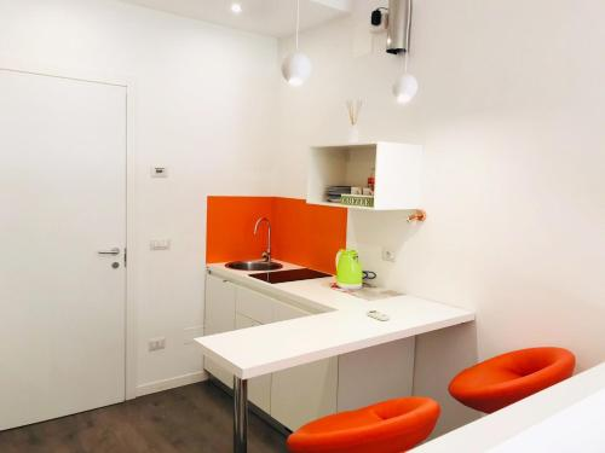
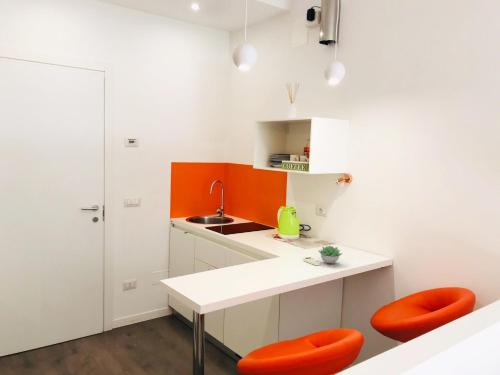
+ succulent plant [317,245,343,264]
